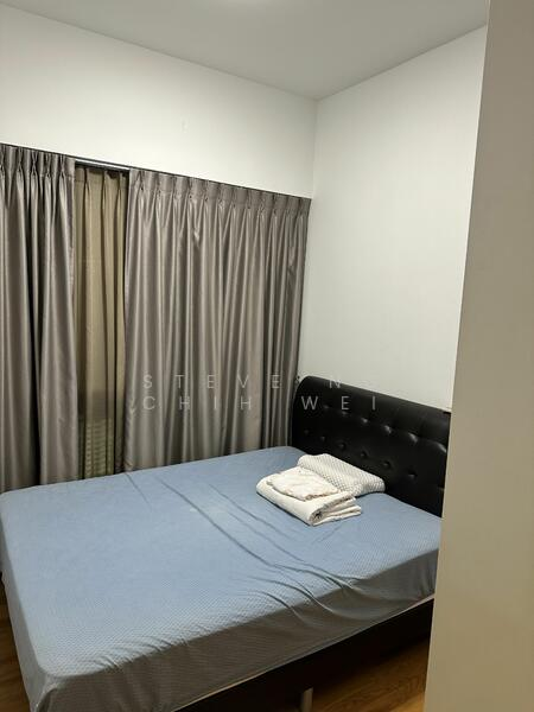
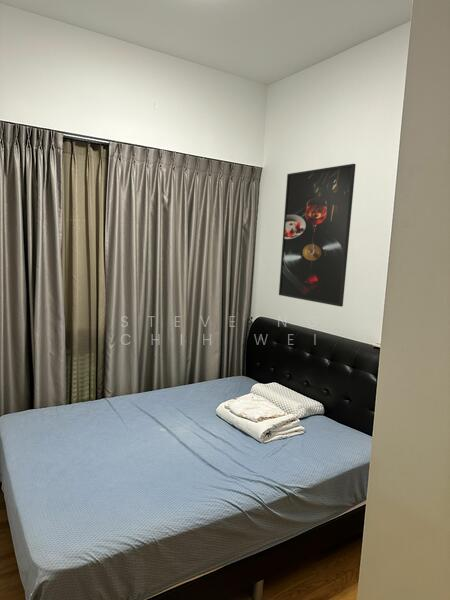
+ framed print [278,163,357,308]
